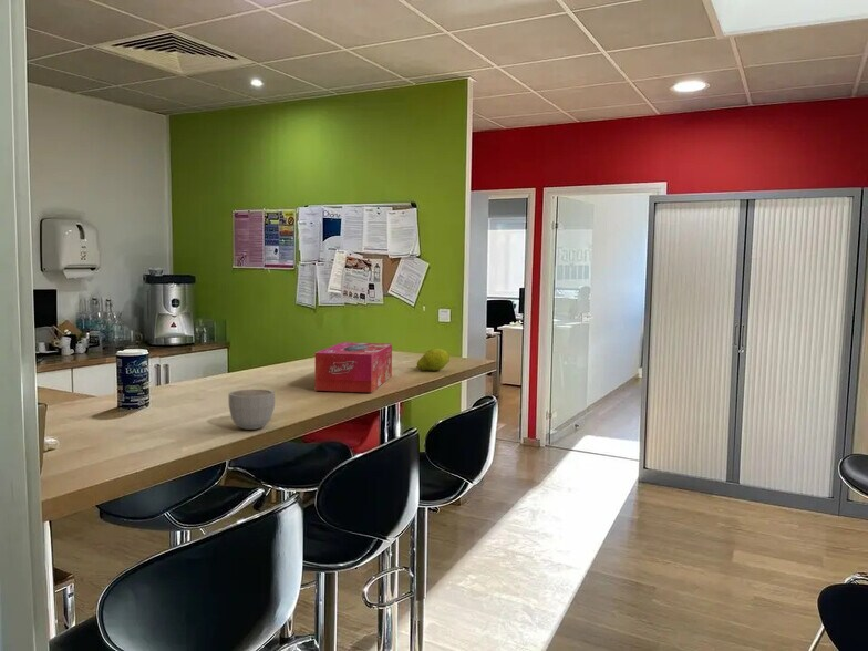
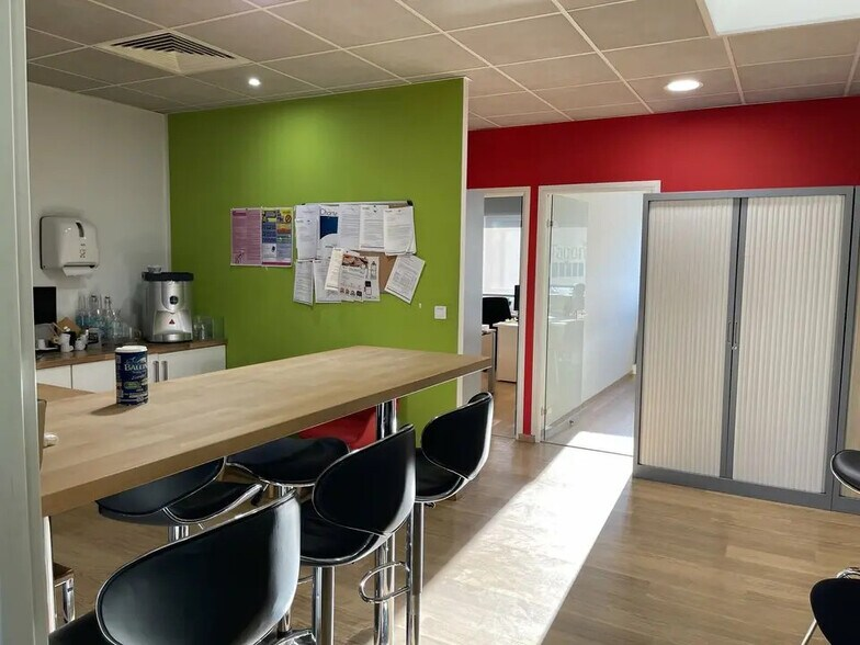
- fruit [415,348,451,371]
- tissue box [313,341,393,393]
- mug [228,389,276,431]
